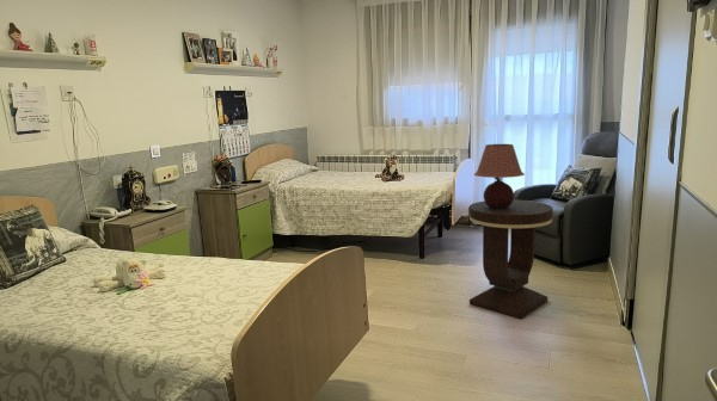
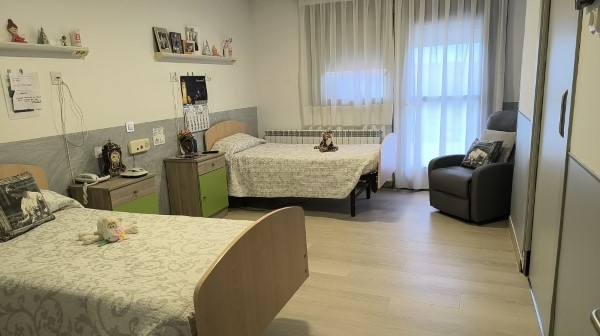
- table lamp [473,143,526,209]
- side table [468,198,553,320]
